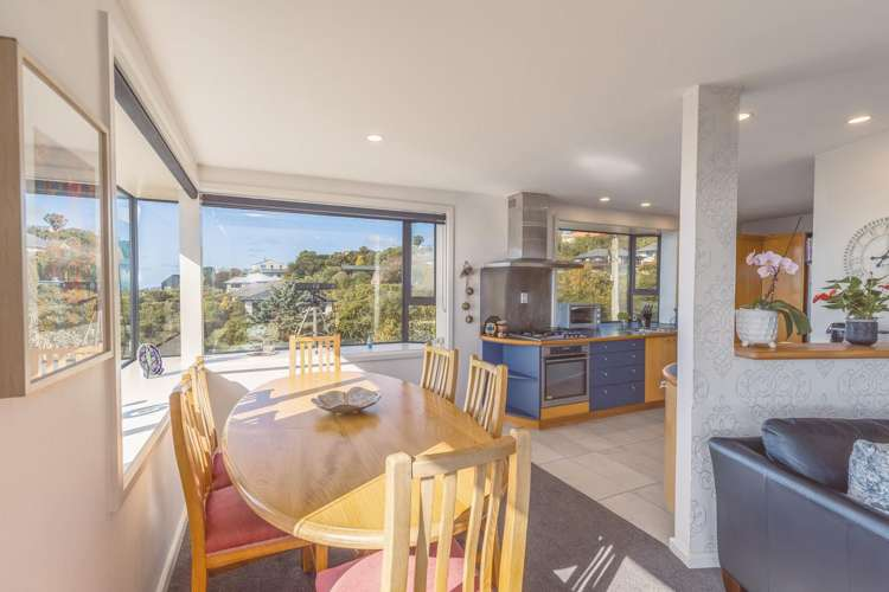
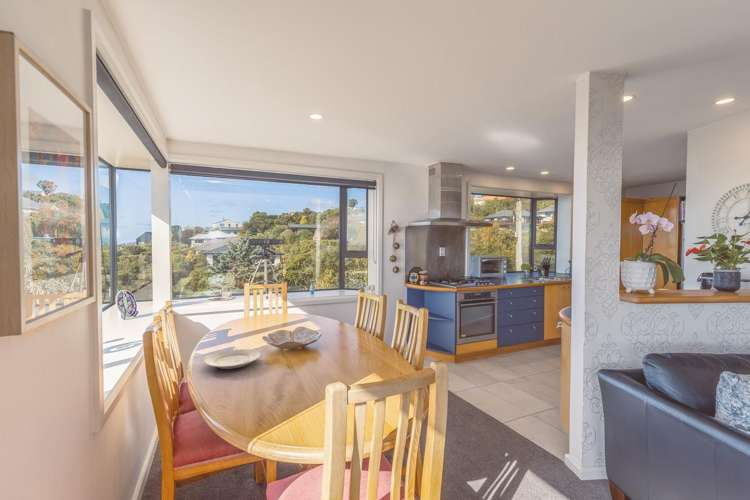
+ plate [203,348,262,370]
